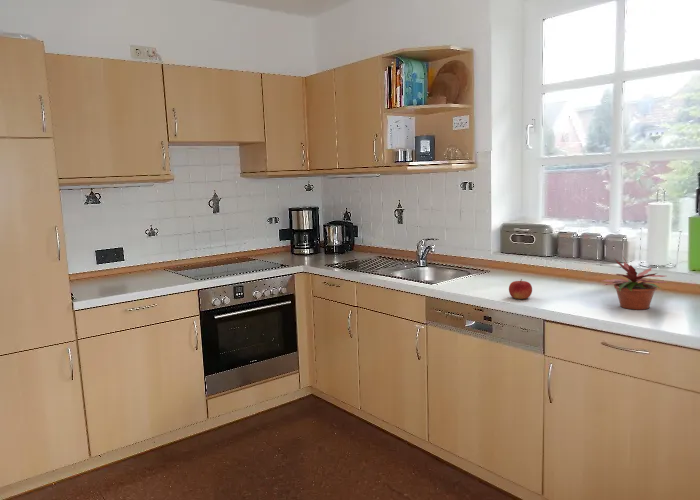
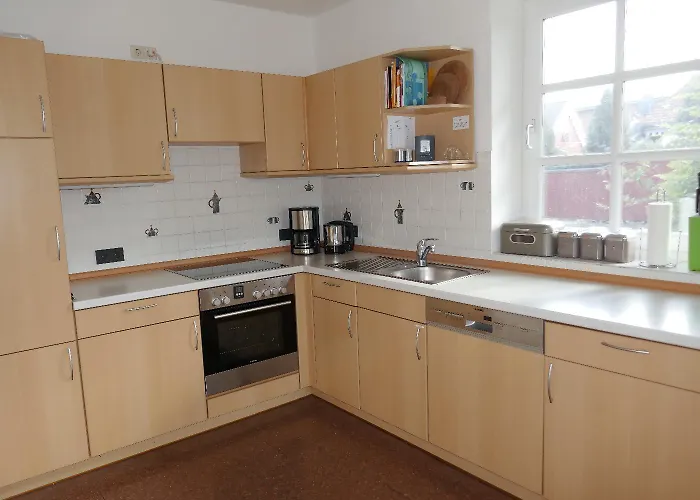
- fruit [508,278,533,300]
- potted plant [598,256,666,311]
